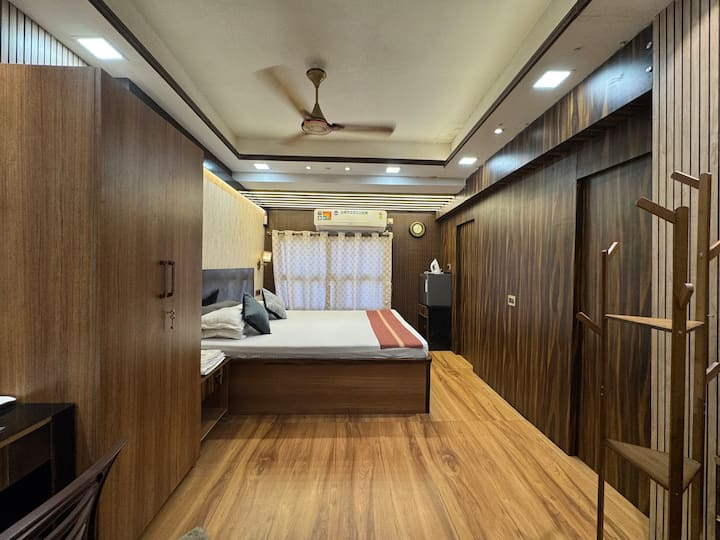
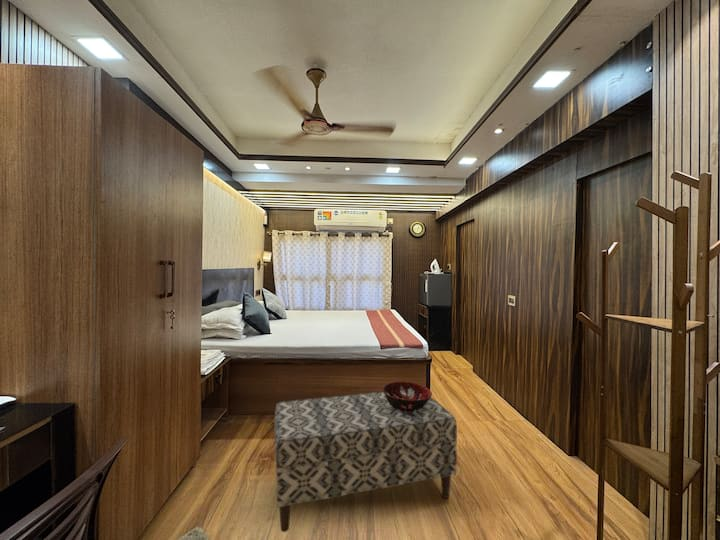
+ decorative bowl [381,380,433,412]
+ bench [273,388,458,533]
